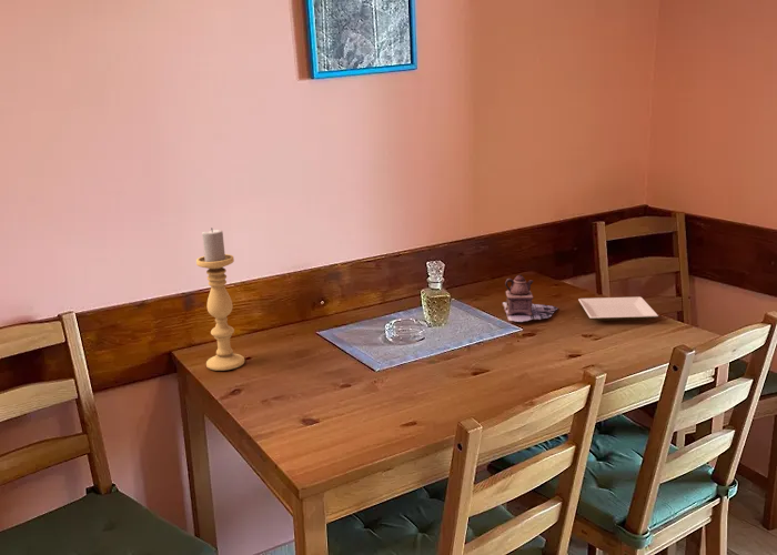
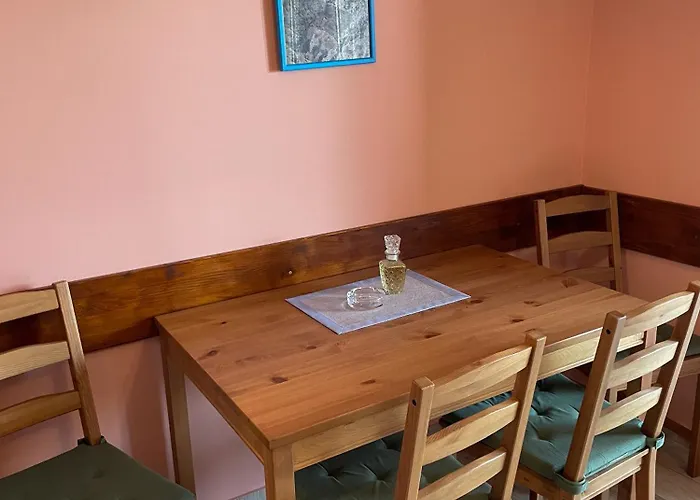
- candle holder [195,226,245,372]
- teapot [501,274,559,323]
- plate [577,296,659,322]
